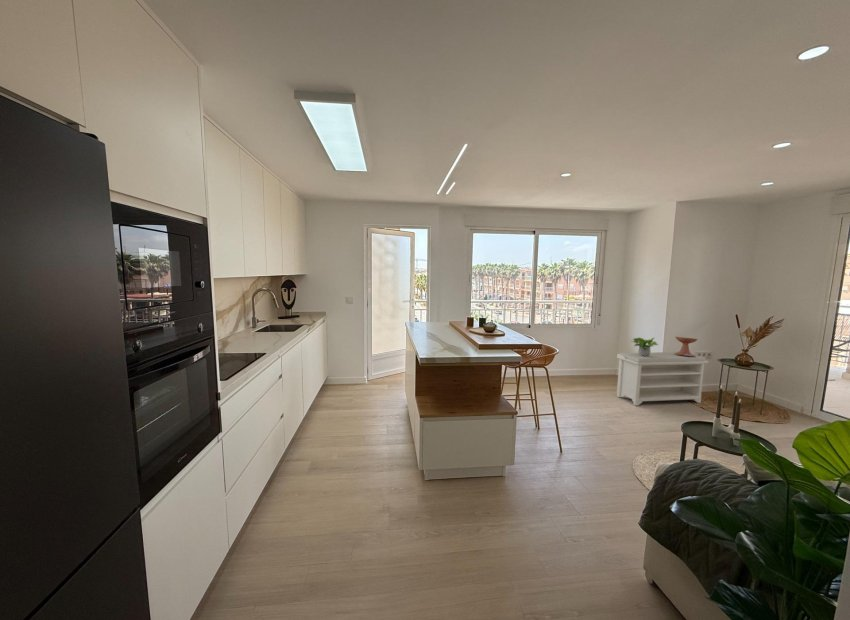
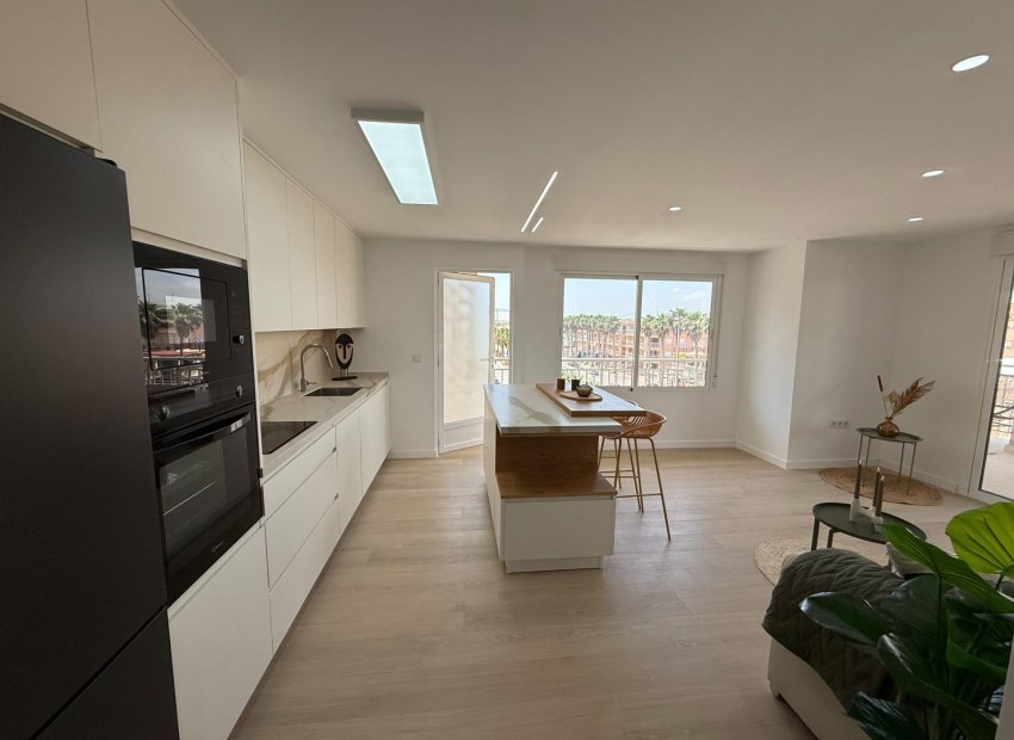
- bench [616,351,709,407]
- potted plant [630,337,659,357]
- chalice [674,336,698,357]
